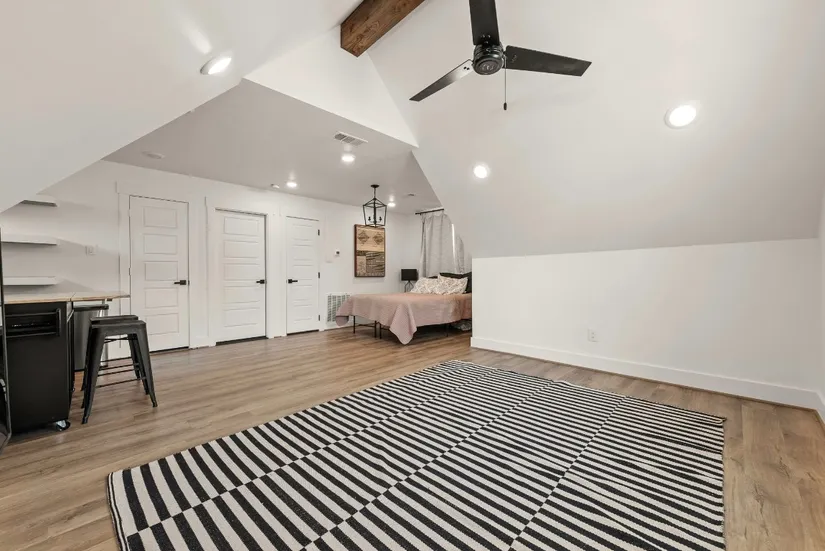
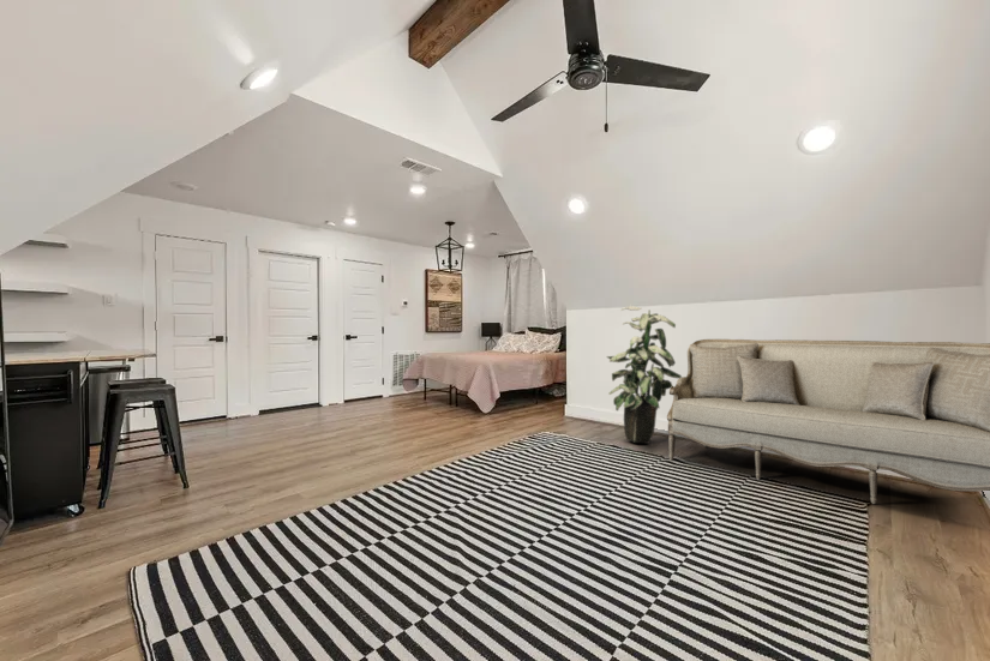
+ sofa [666,338,990,505]
+ indoor plant [606,305,683,445]
